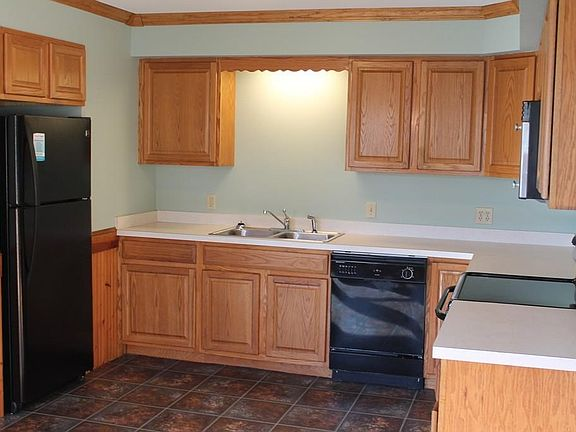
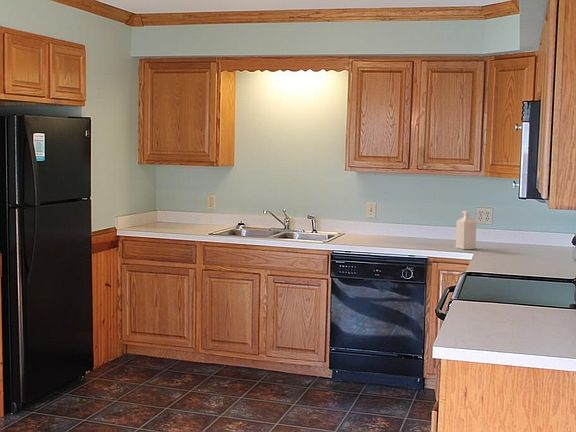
+ soap dispenser [455,210,477,250]
